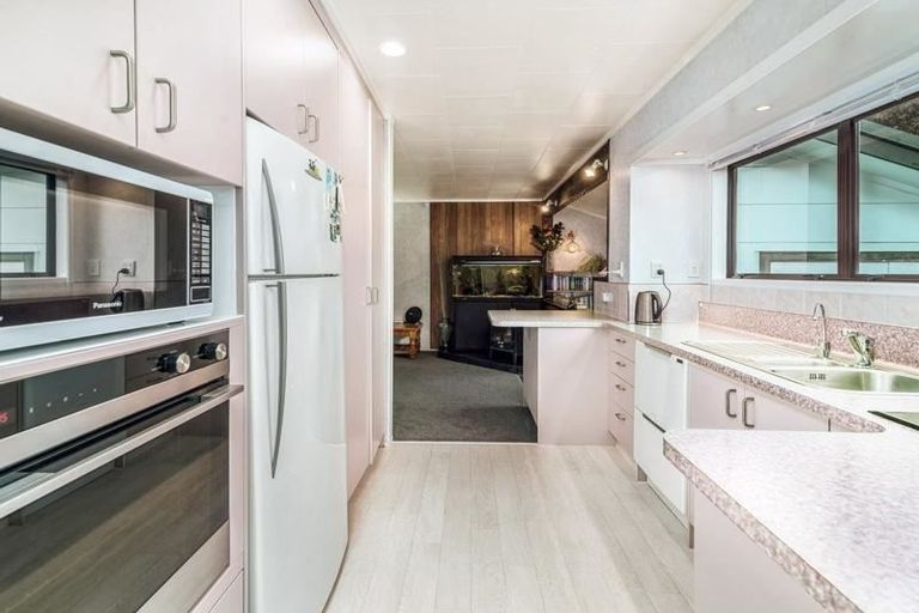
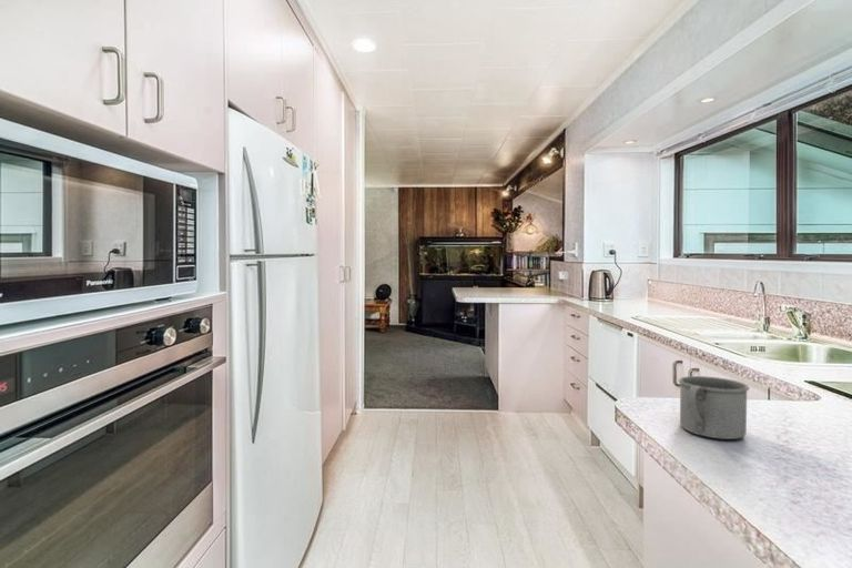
+ mug [678,375,750,440]
